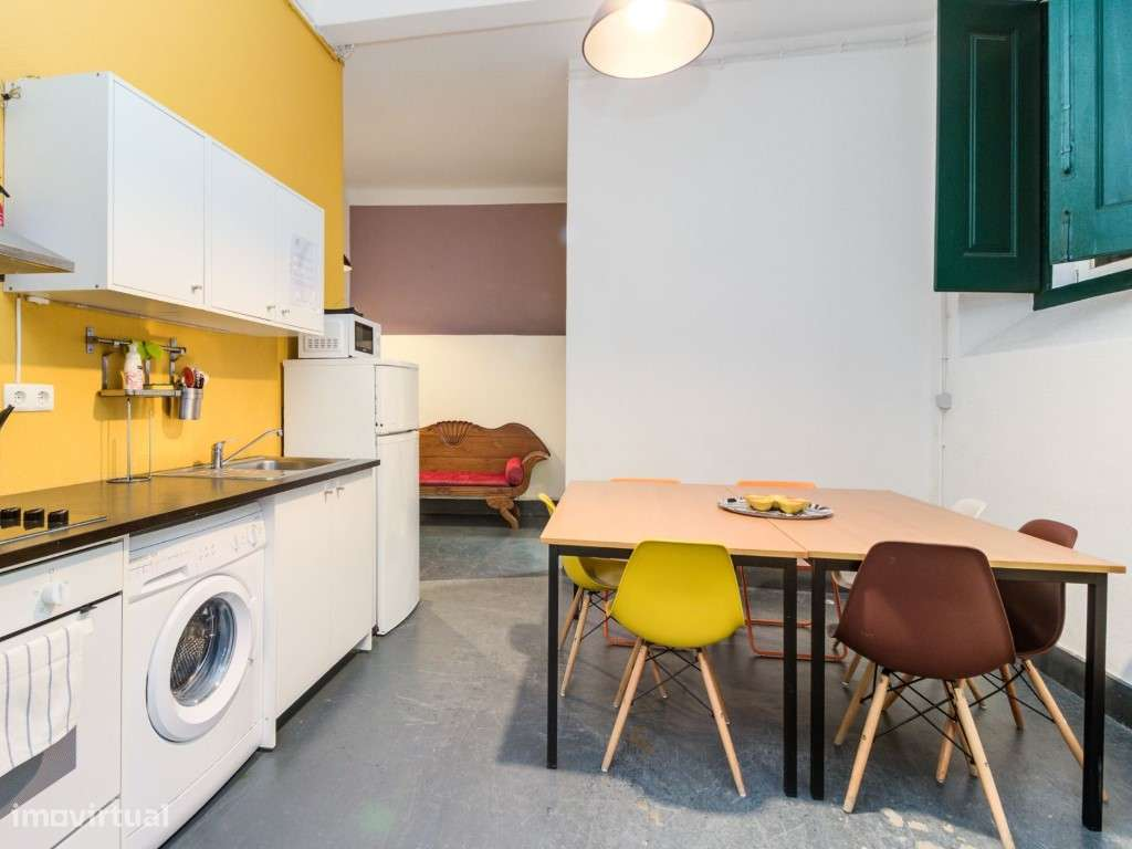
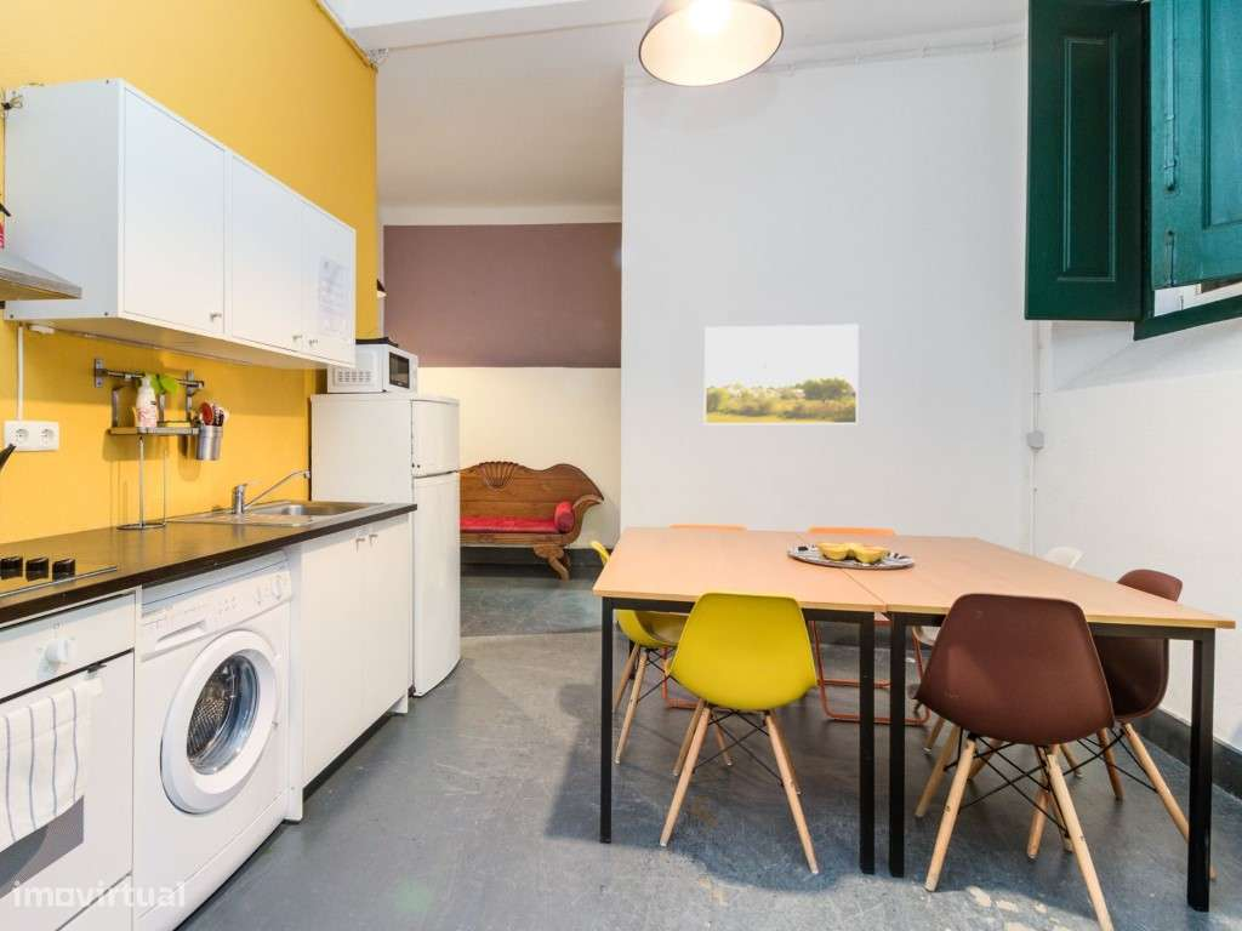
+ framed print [703,324,860,425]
